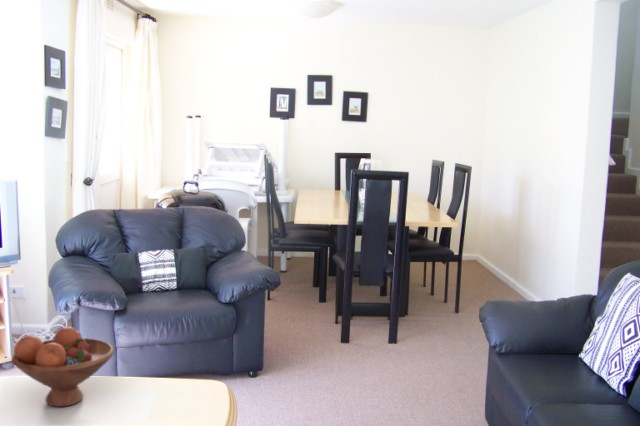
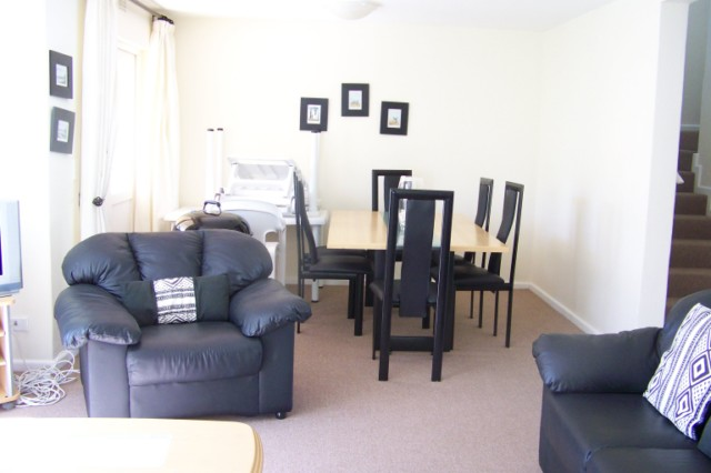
- fruit bowl [10,326,116,408]
